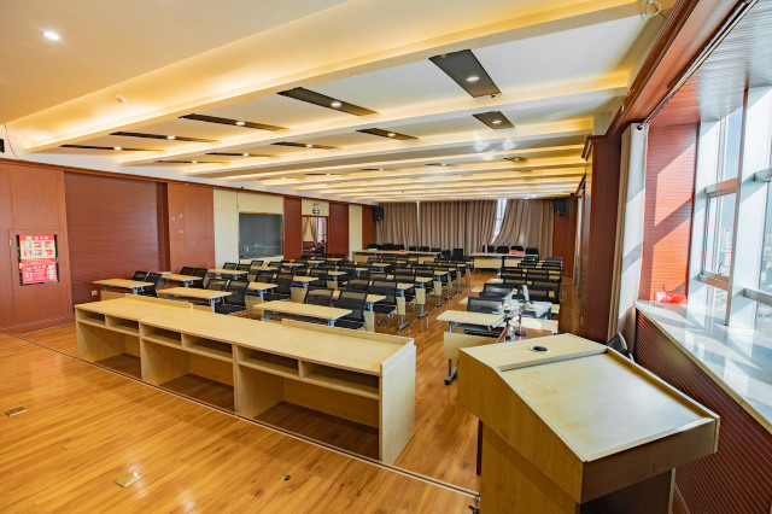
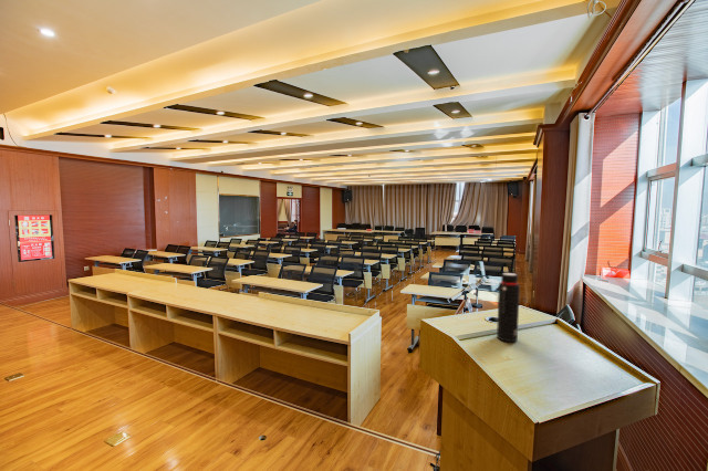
+ water bottle [496,272,521,343]
